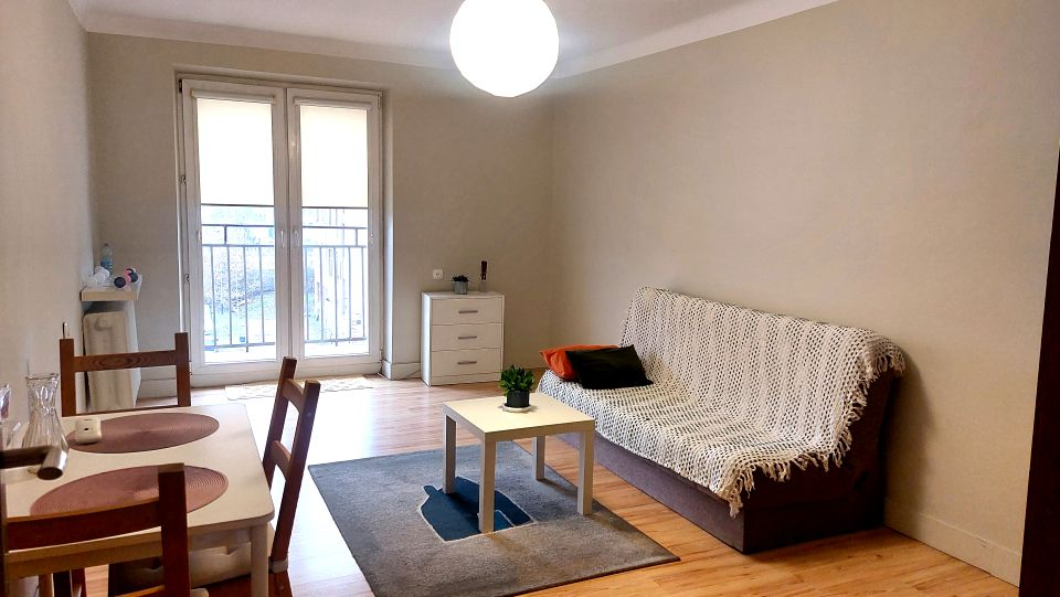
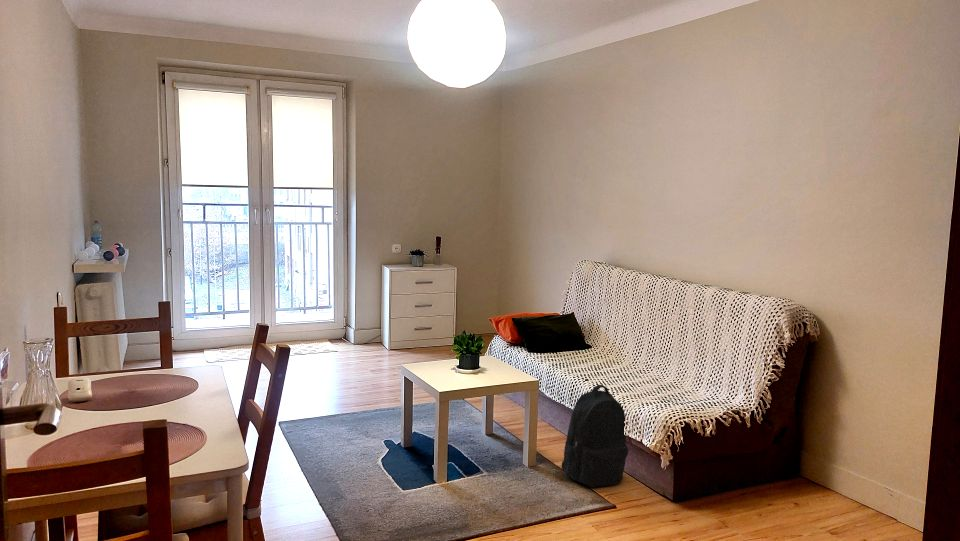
+ backpack [561,384,629,488]
